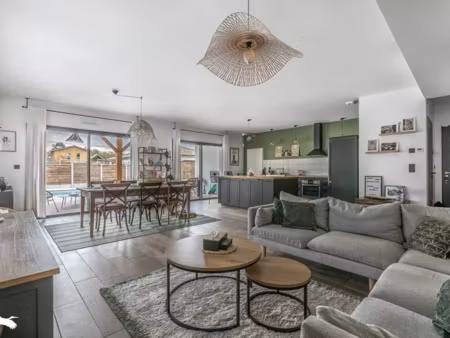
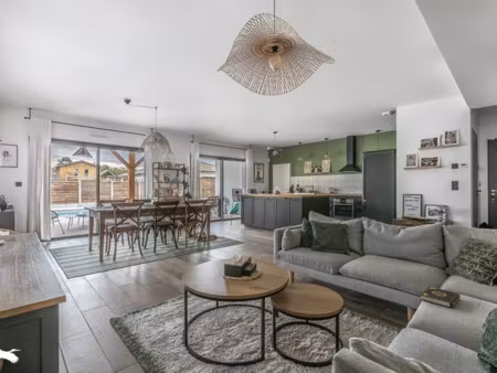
+ book [420,286,462,309]
